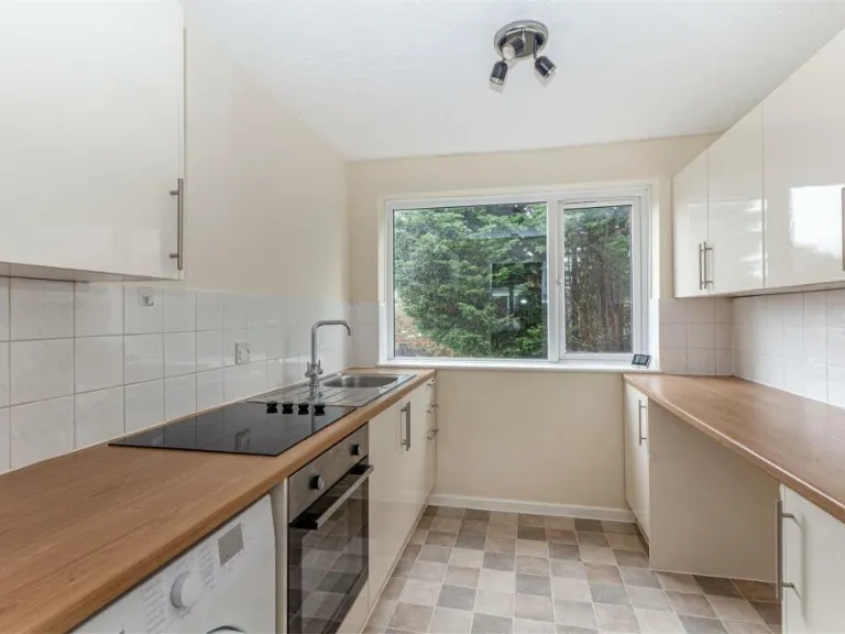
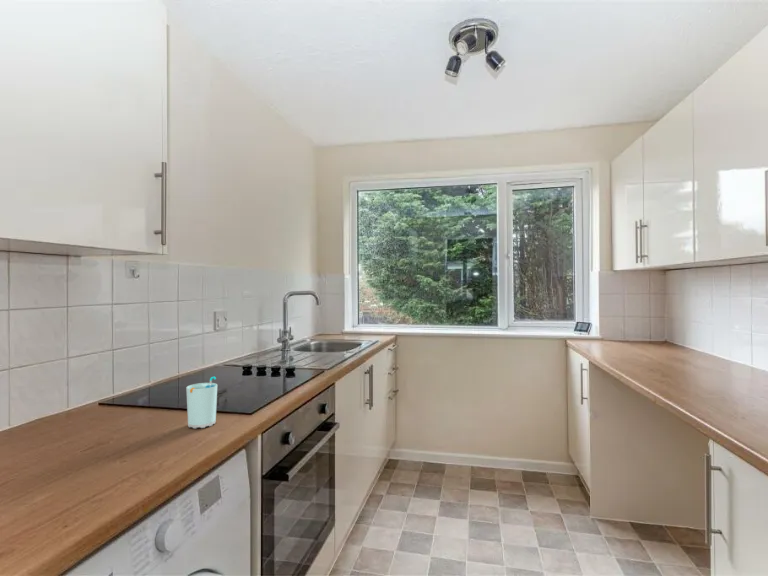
+ cup [185,376,218,429]
